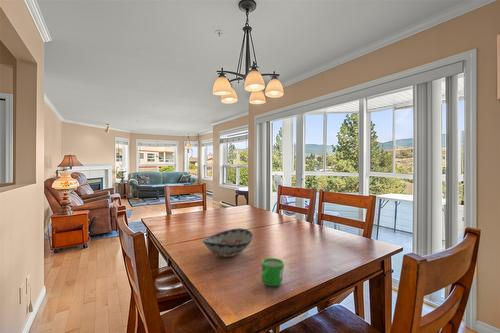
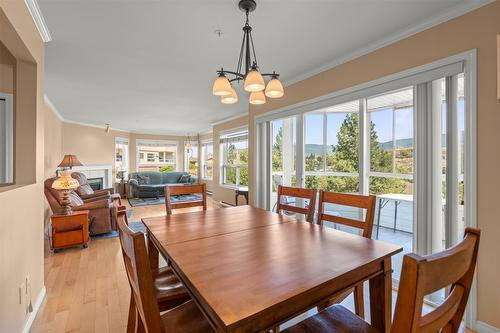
- mug [260,257,285,287]
- decorative bowl [201,227,254,258]
